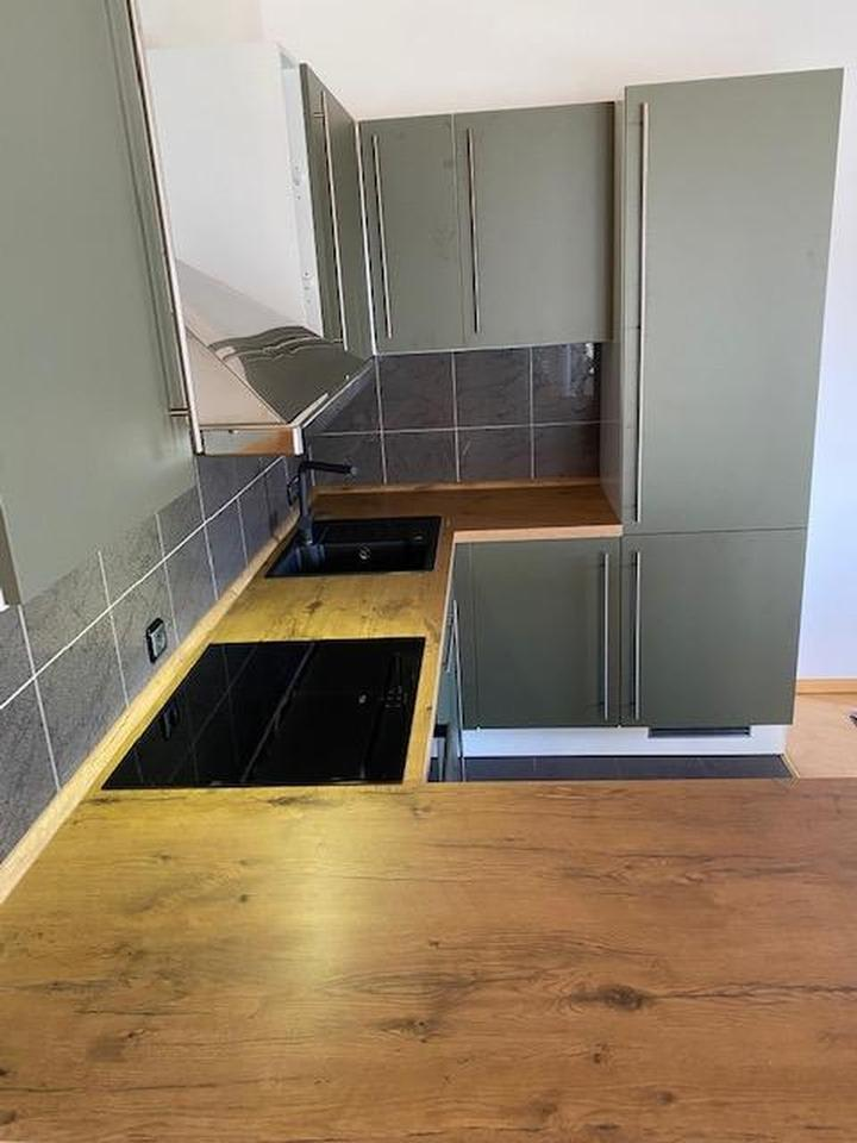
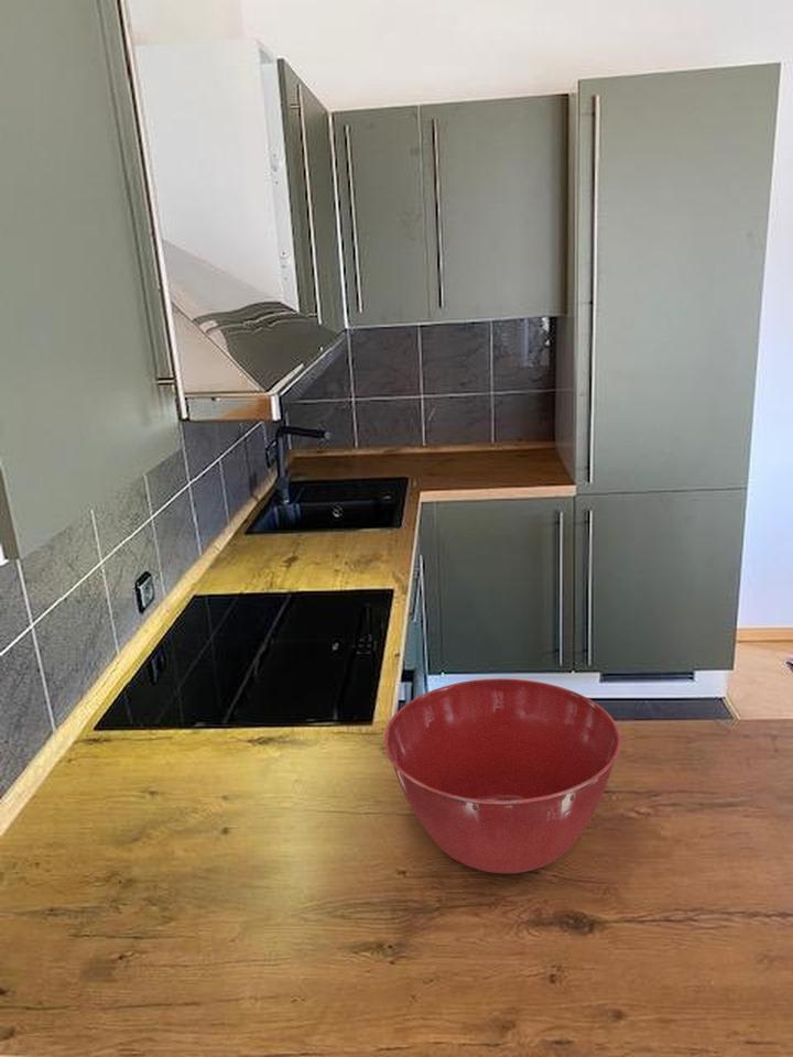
+ mixing bowl [383,677,622,874]
